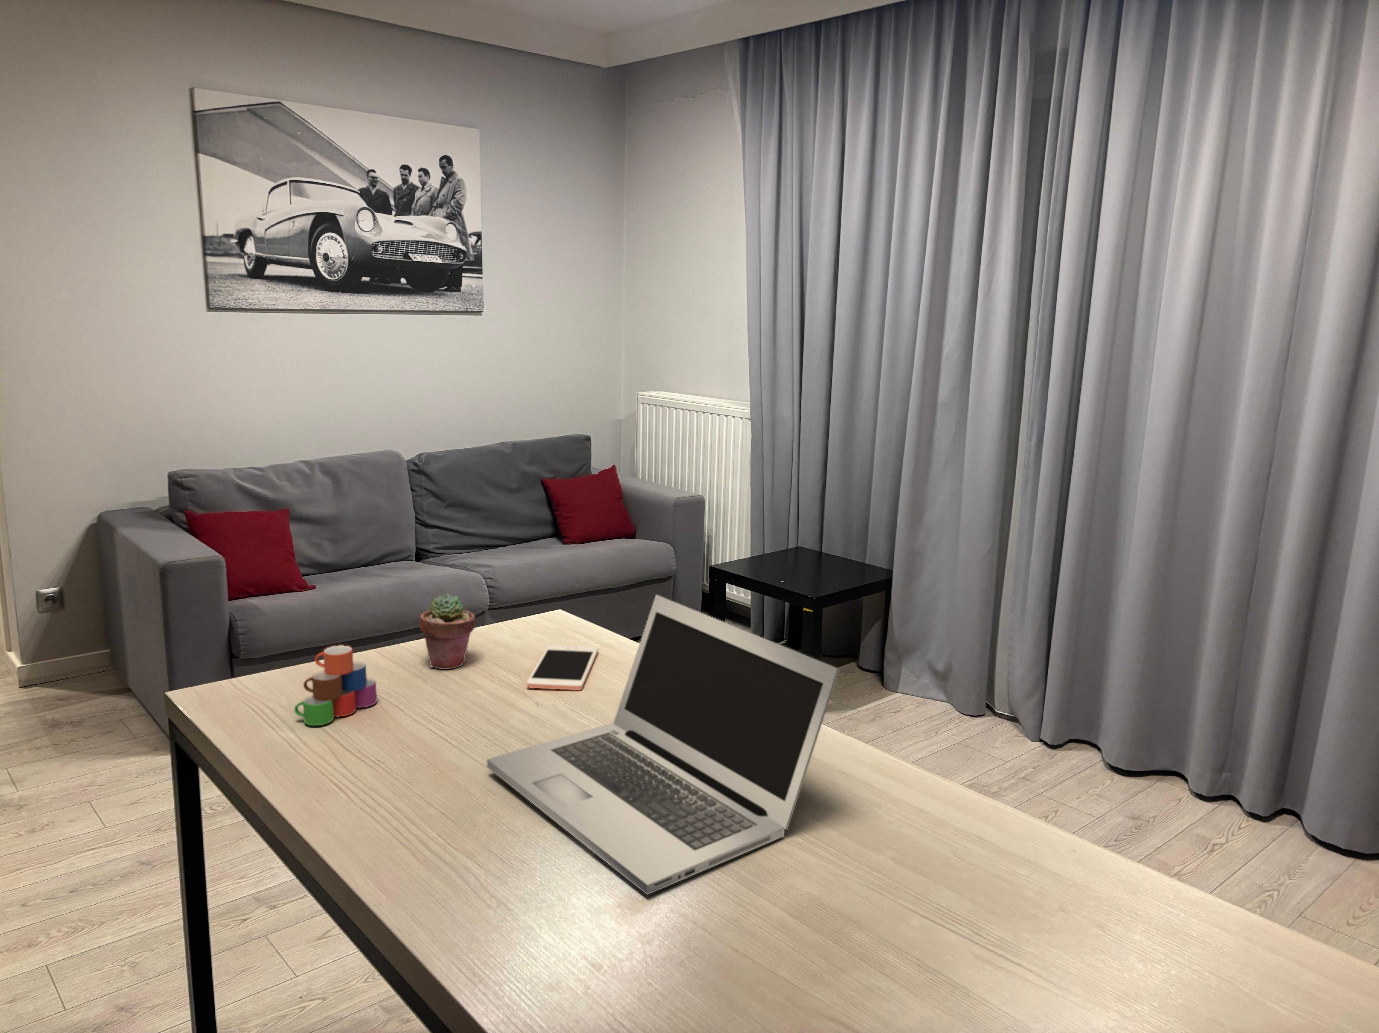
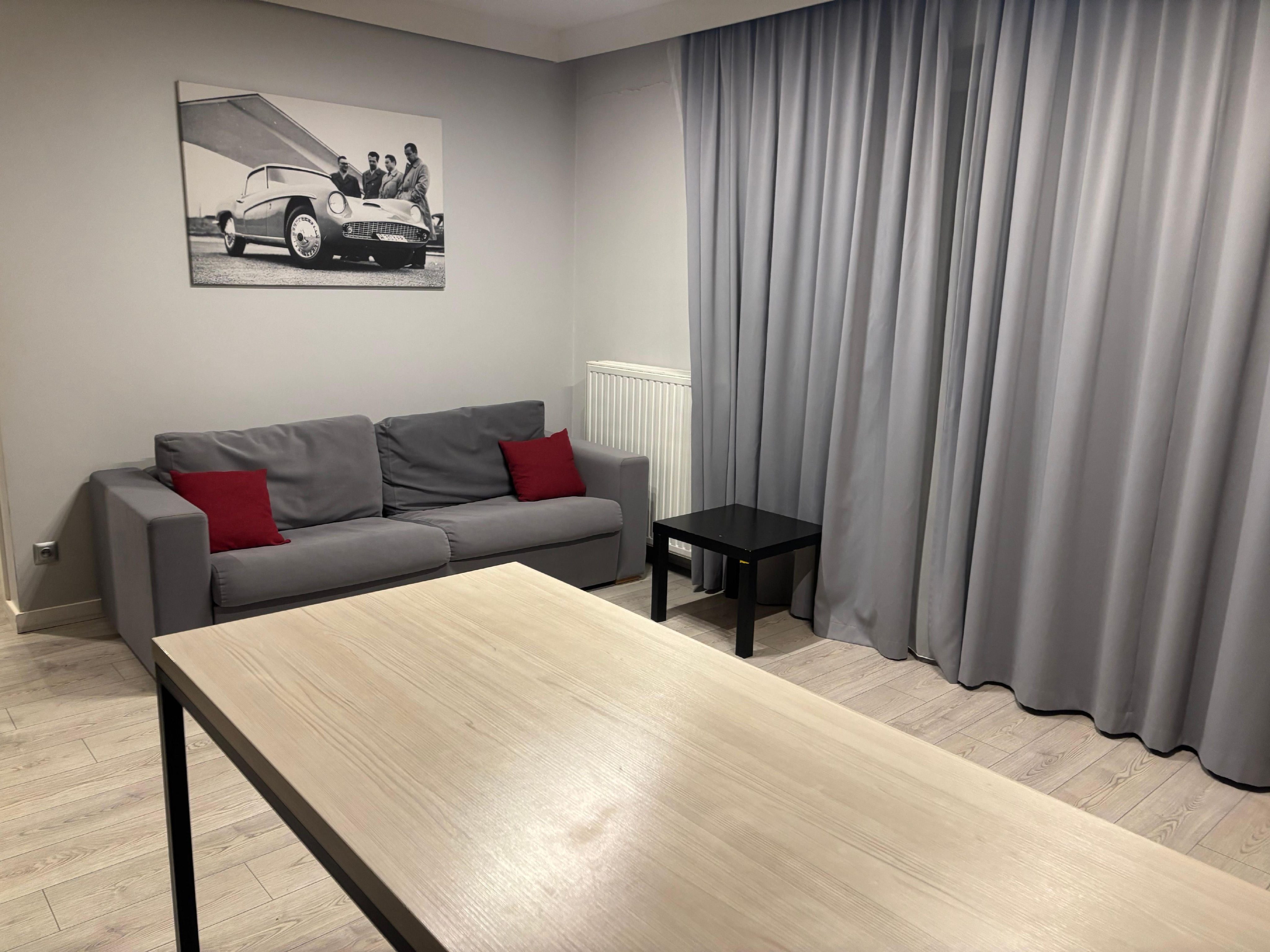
- cell phone [527,645,598,690]
- laptop [486,595,840,895]
- mug [294,645,377,726]
- potted succulent [420,594,476,669]
